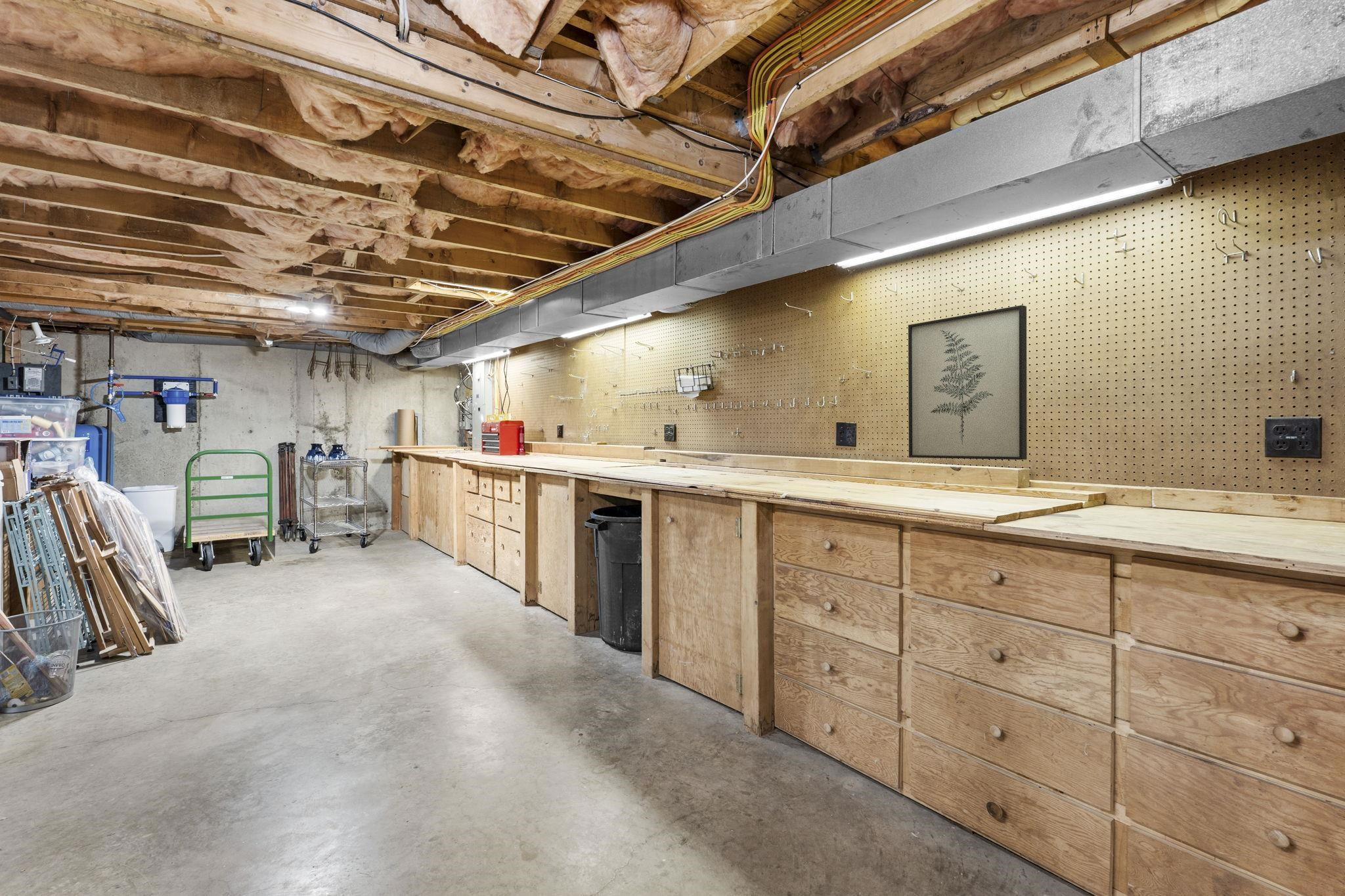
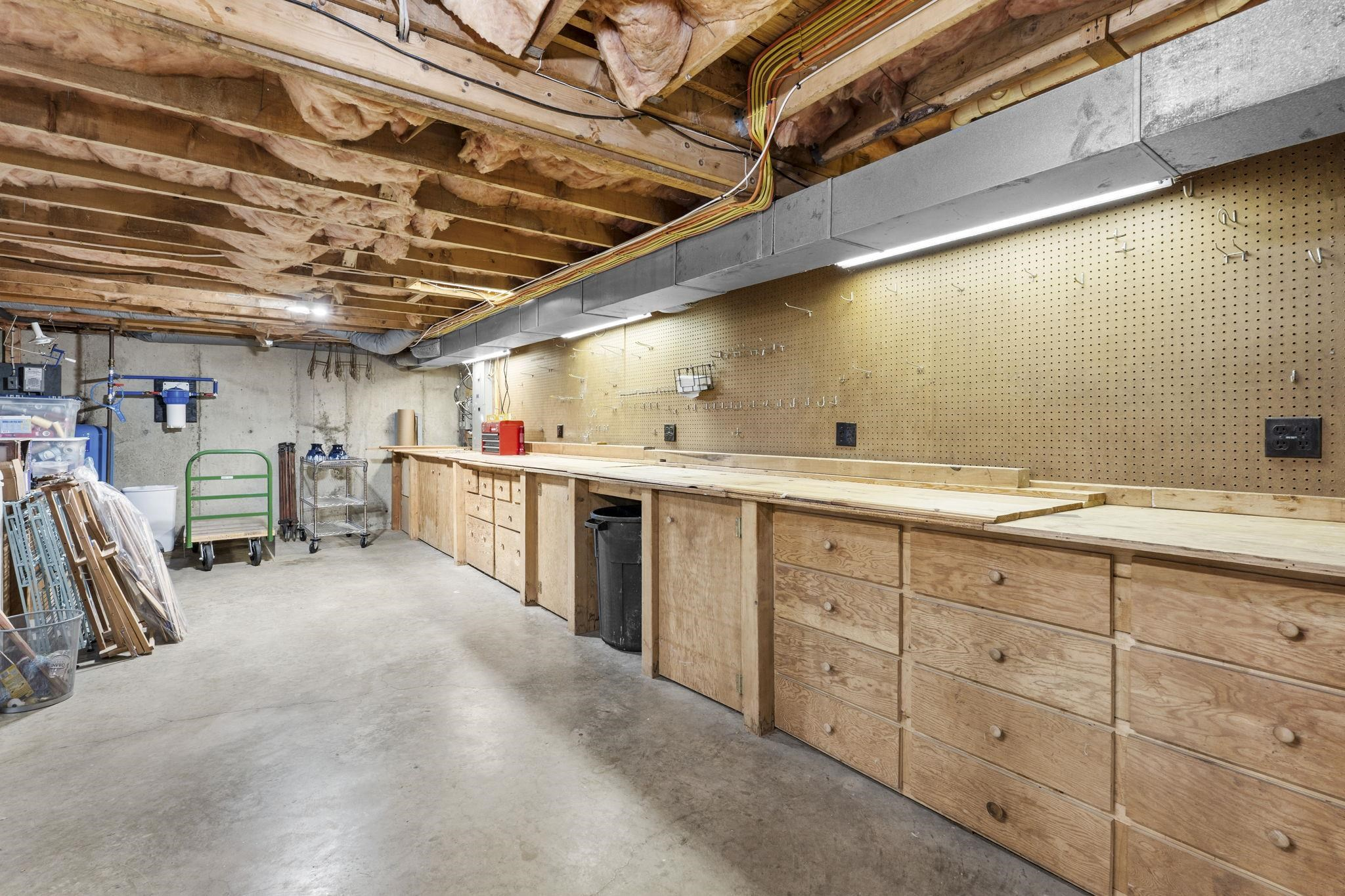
- wall art [908,305,1028,460]
